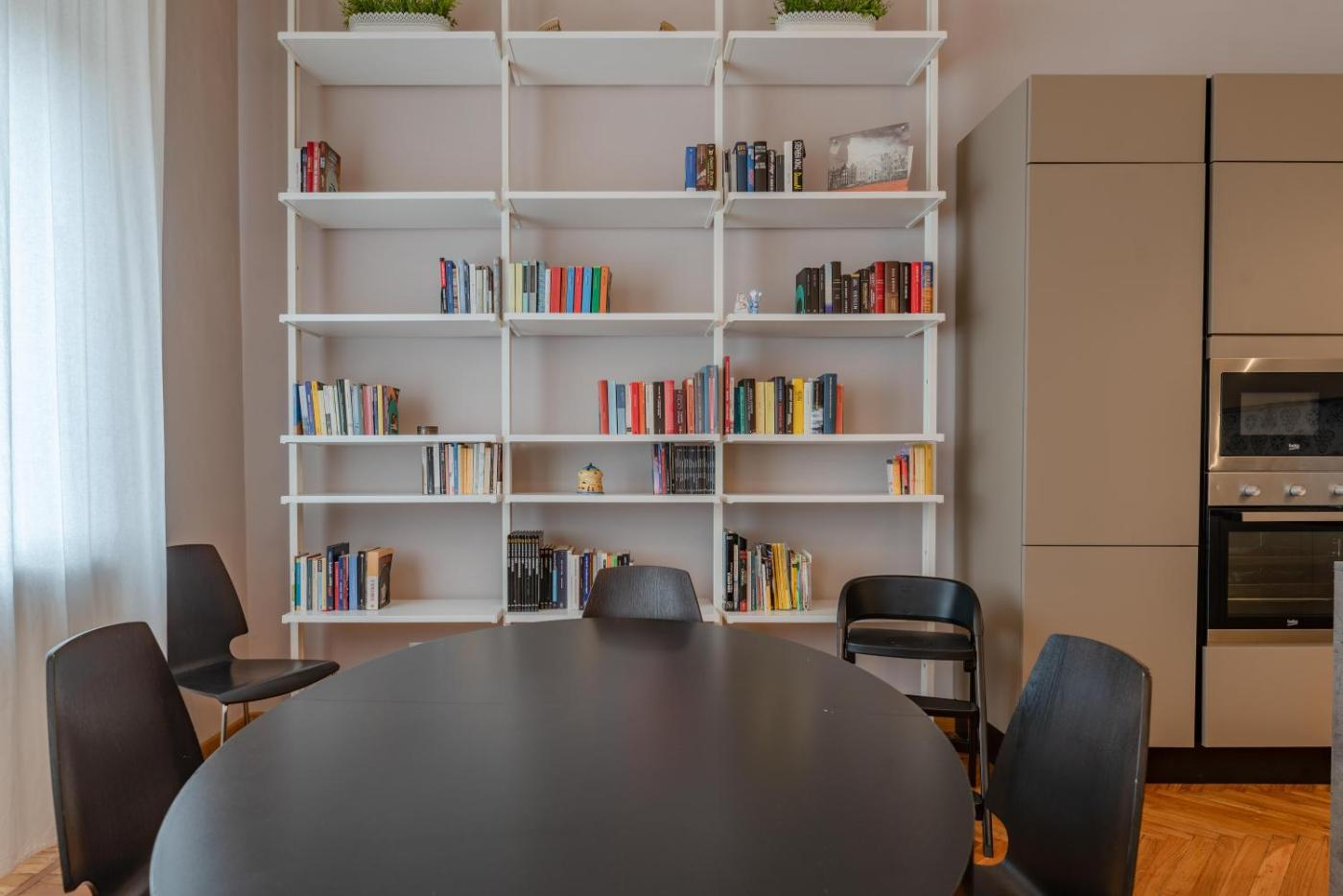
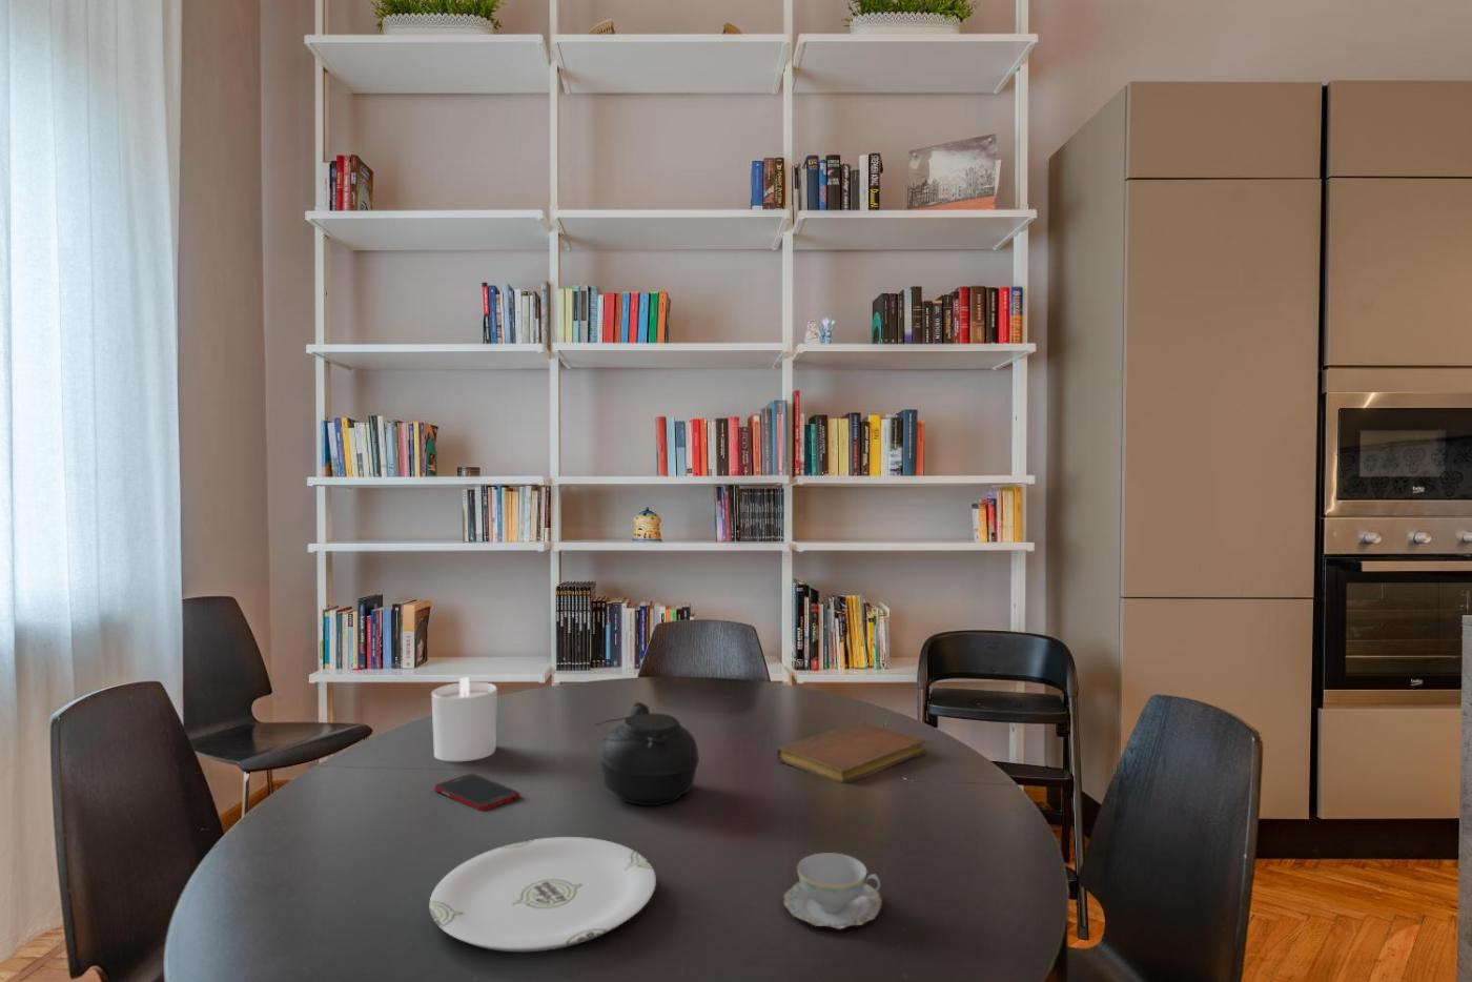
+ notebook [776,720,926,785]
+ plate [427,836,658,952]
+ chinaware [783,852,883,930]
+ candle [430,676,499,763]
+ cell phone [433,773,522,812]
+ teapot [593,701,700,807]
